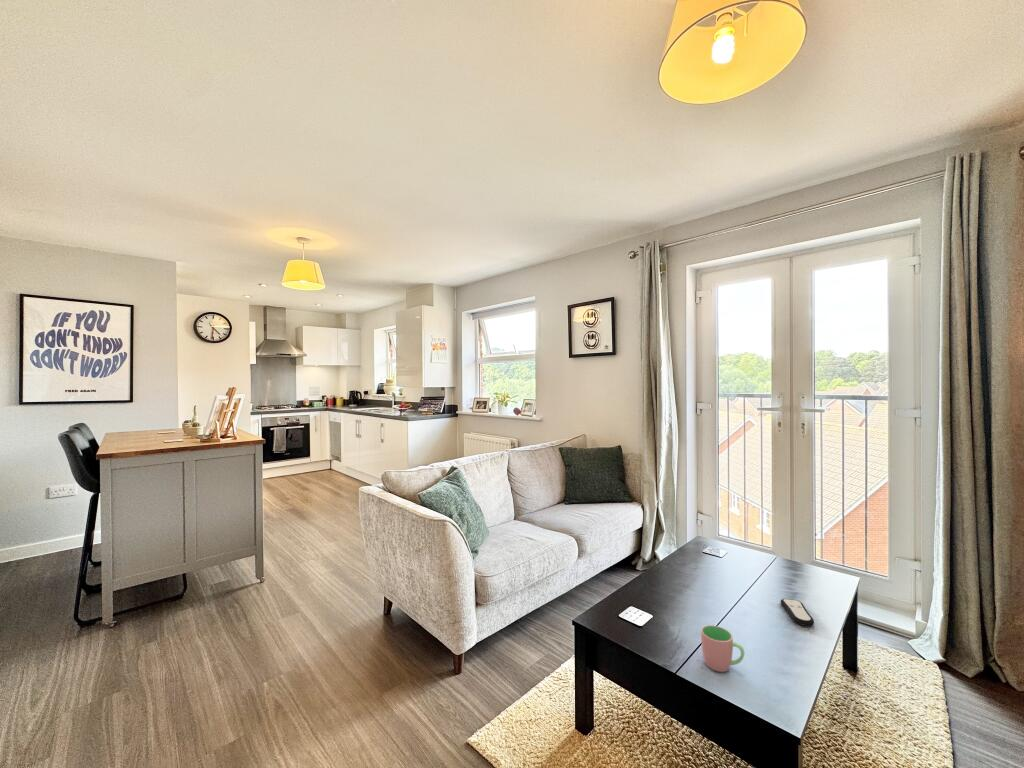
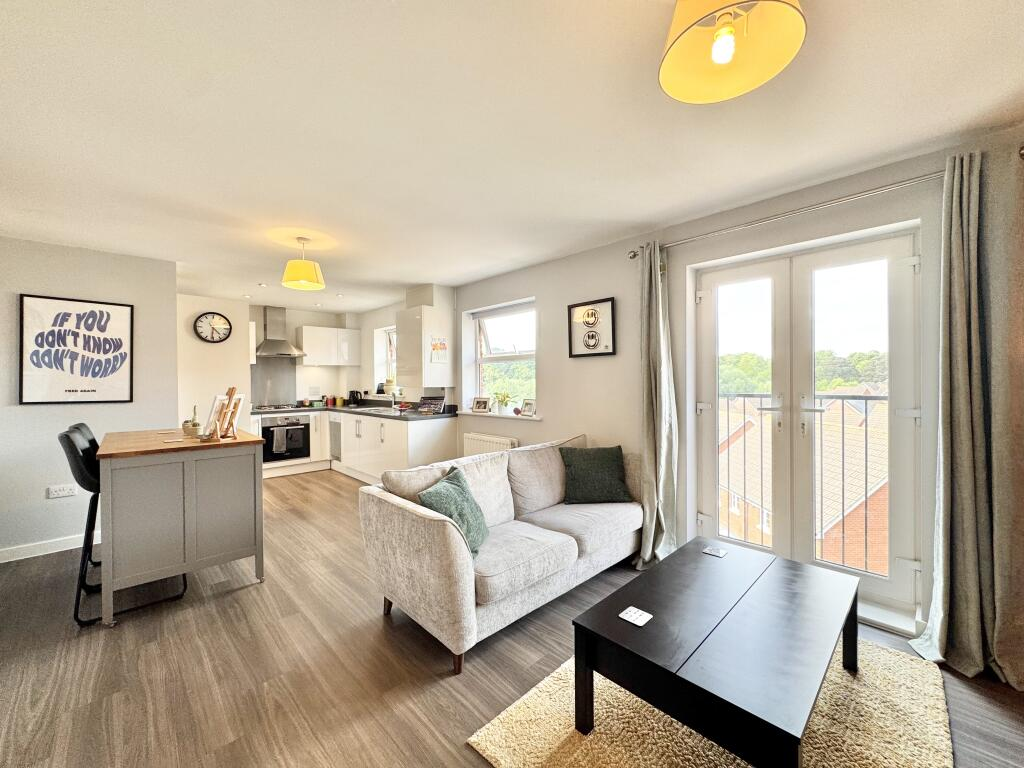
- remote control [780,598,815,627]
- cup [700,624,745,673]
